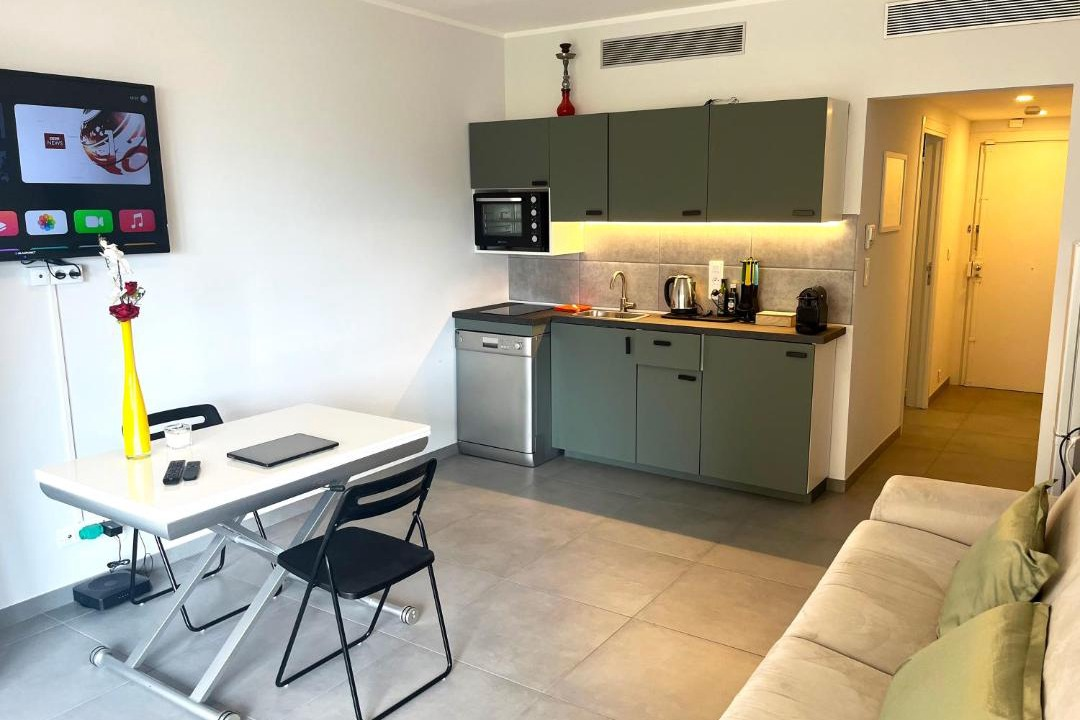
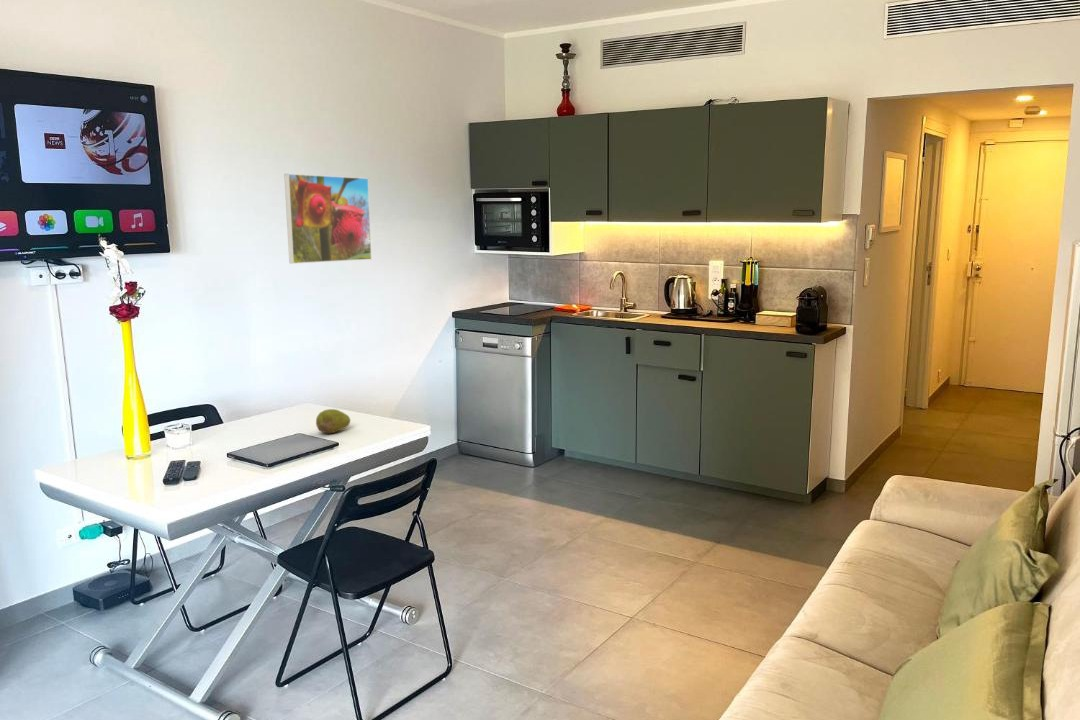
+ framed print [283,173,373,265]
+ fruit [315,408,351,434]
